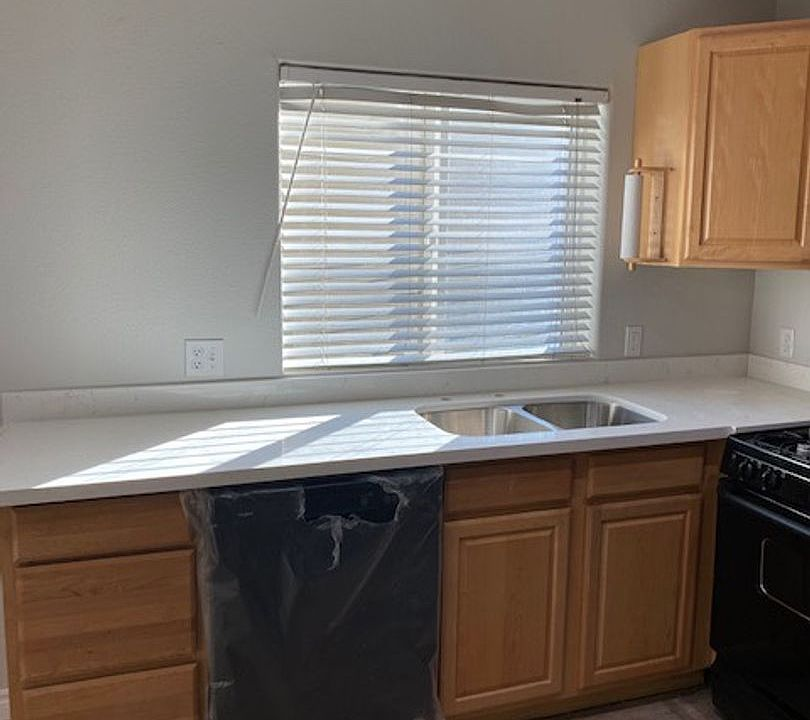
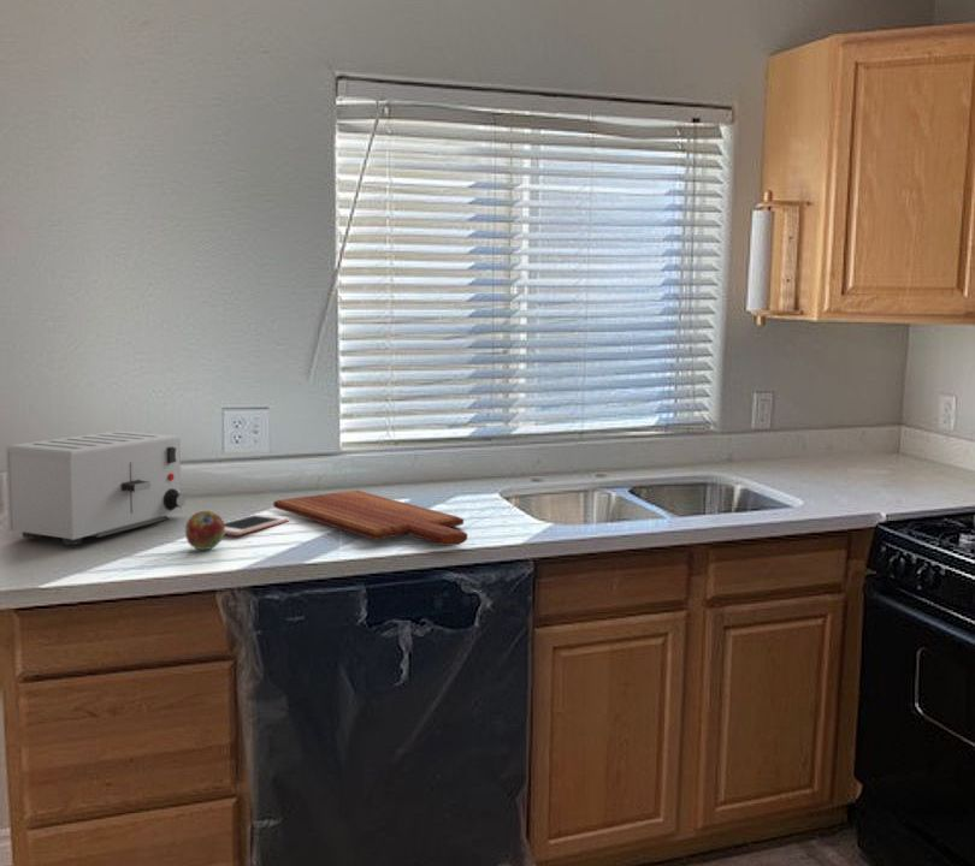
+ cell phone [224,512,290,536]
+ toaster [5,429,187,546]
+ fruit [184,510,225,551]
+ cutting board [272,490,468,547]
